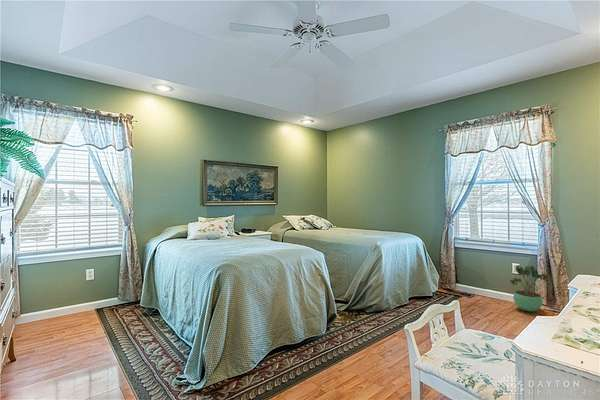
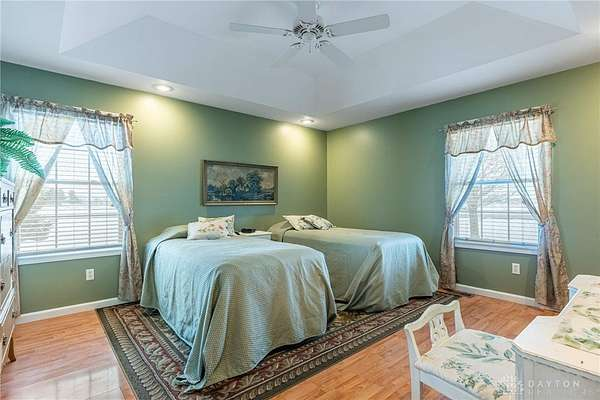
- potted plant [509,264,549,312]
